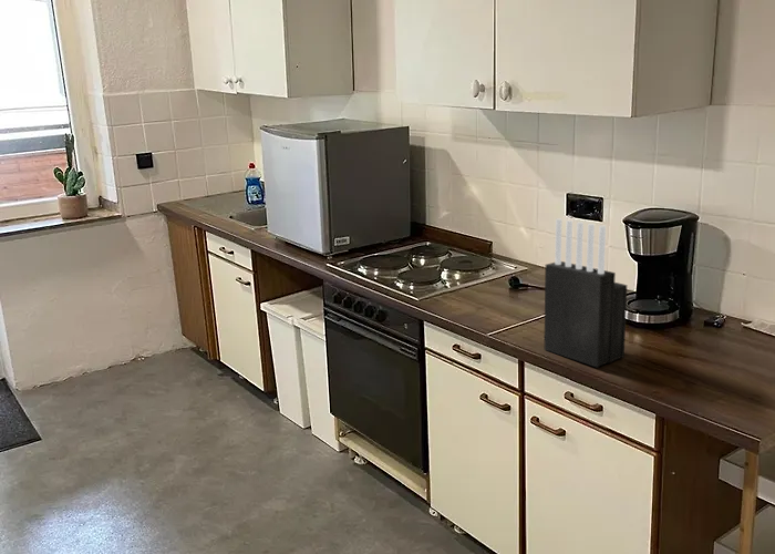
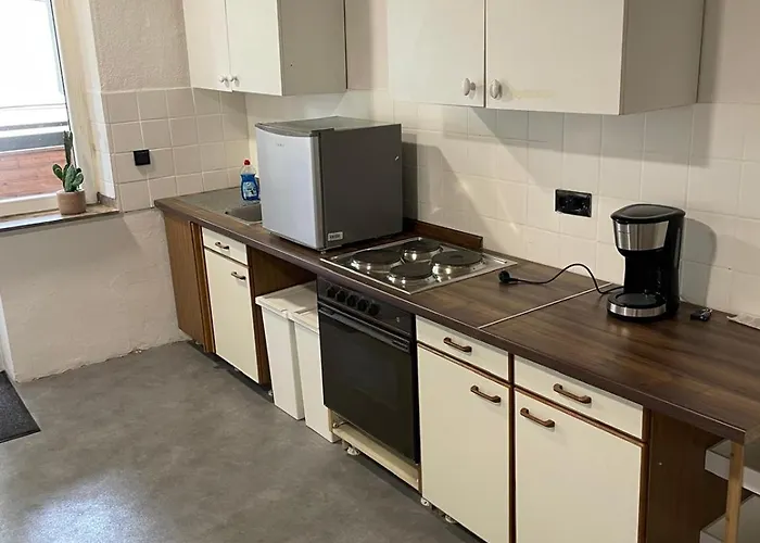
- knife block [542,218,628,369]
